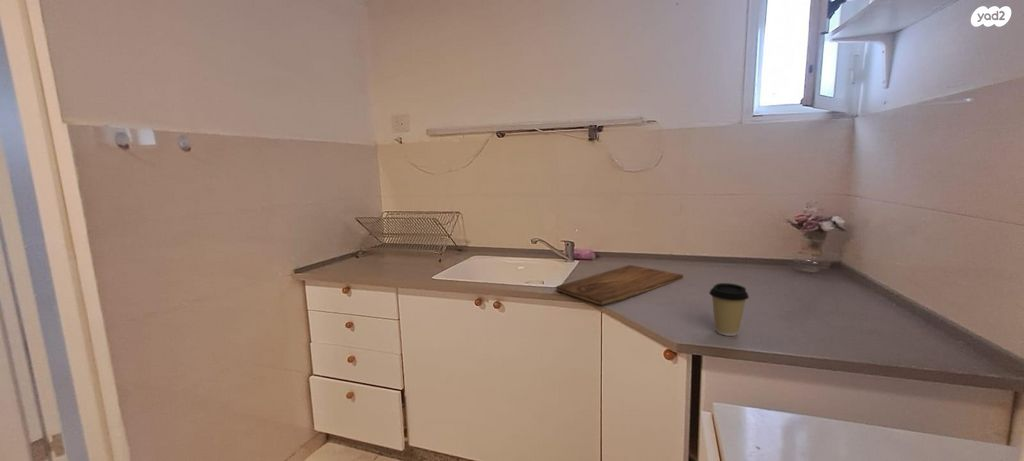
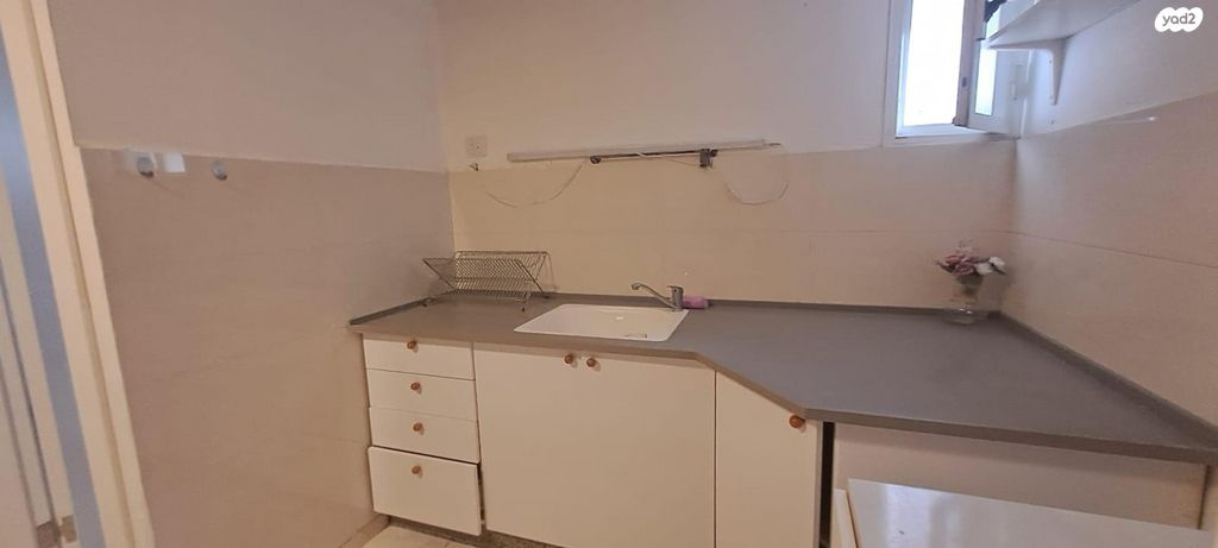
- coffee cup [708,282,750,337]
- cutting board [555,264,684,306]
